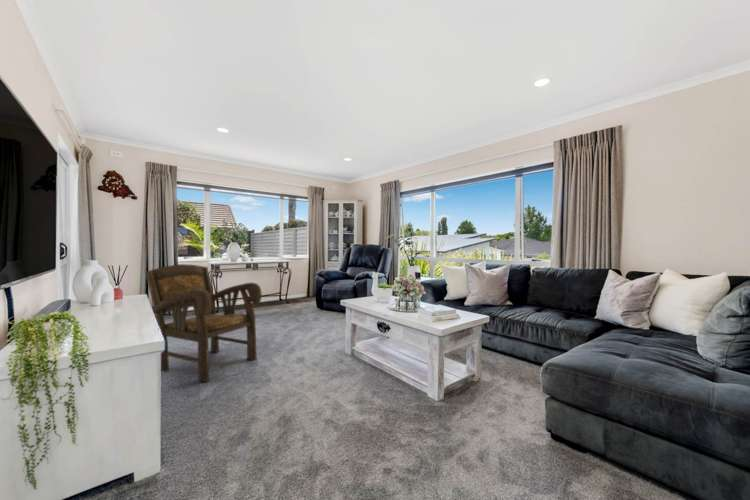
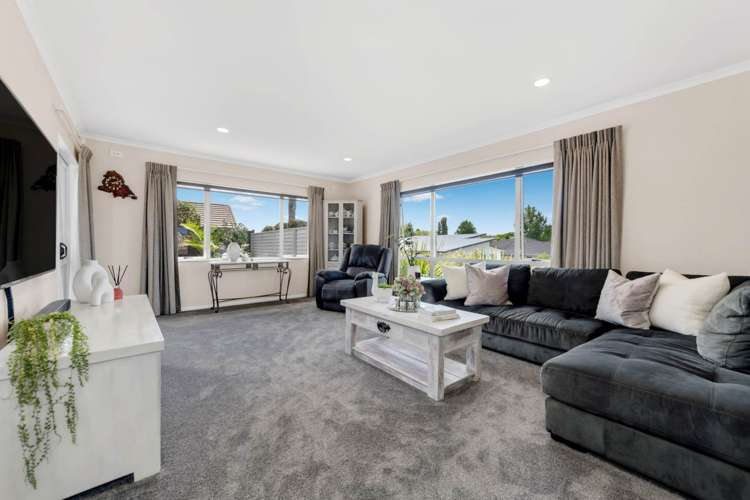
- armchair [144,263,263,383]
